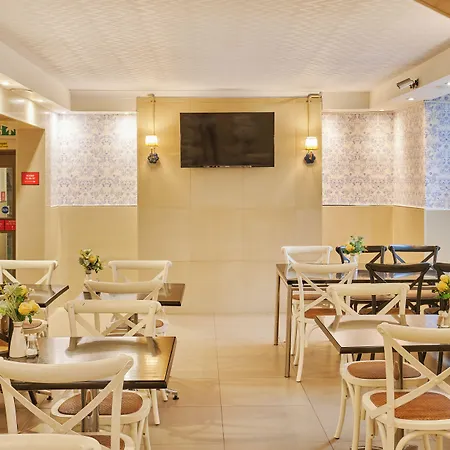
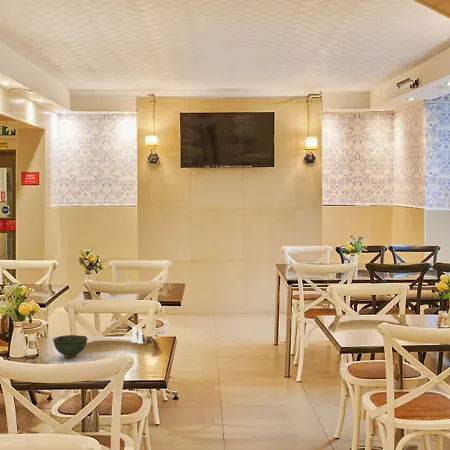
+ salt and pepper shaker set [130,325,152,344]
+ bowl [52,334,89,359]
